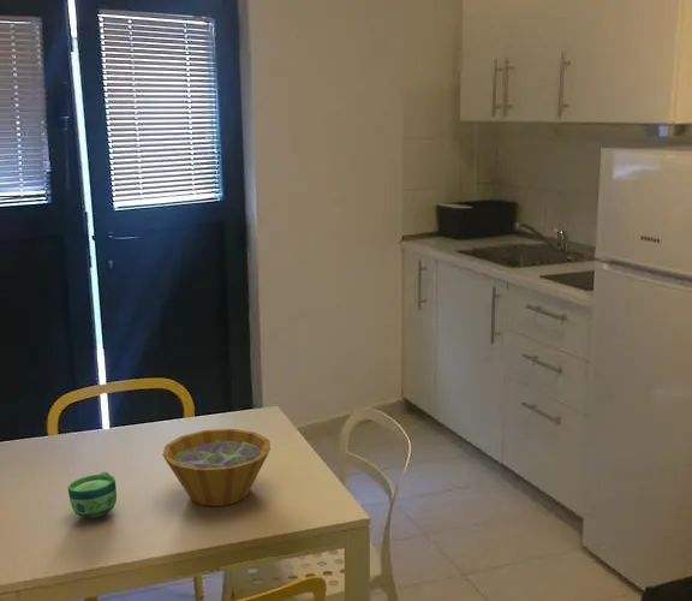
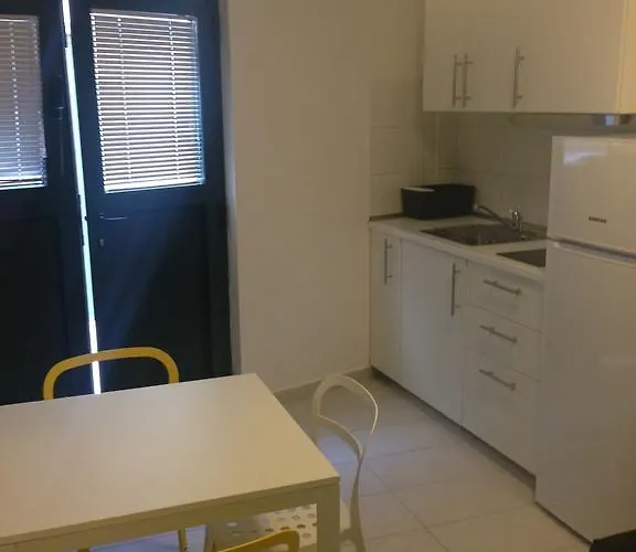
- bowl [161,428,272,507]
- cup [67,470,118,519]
